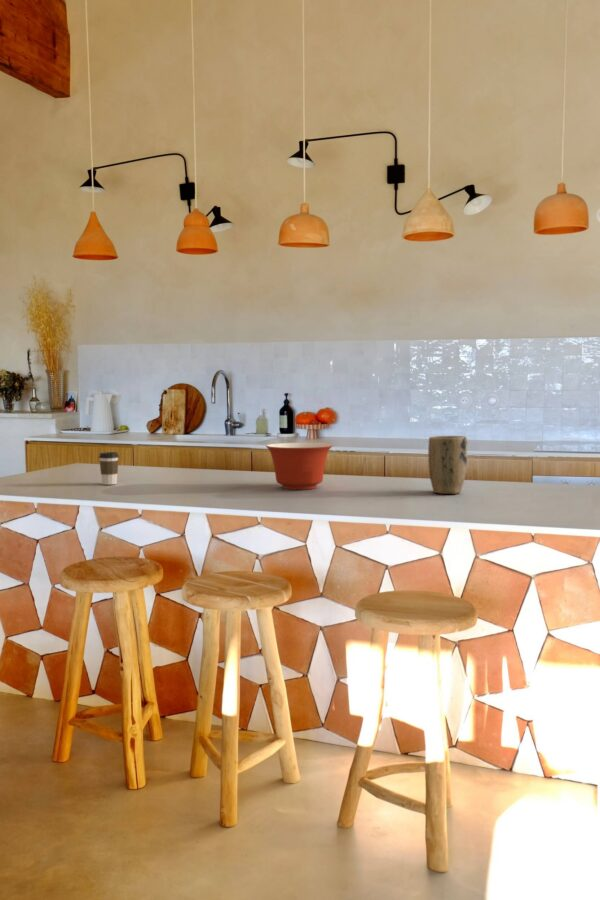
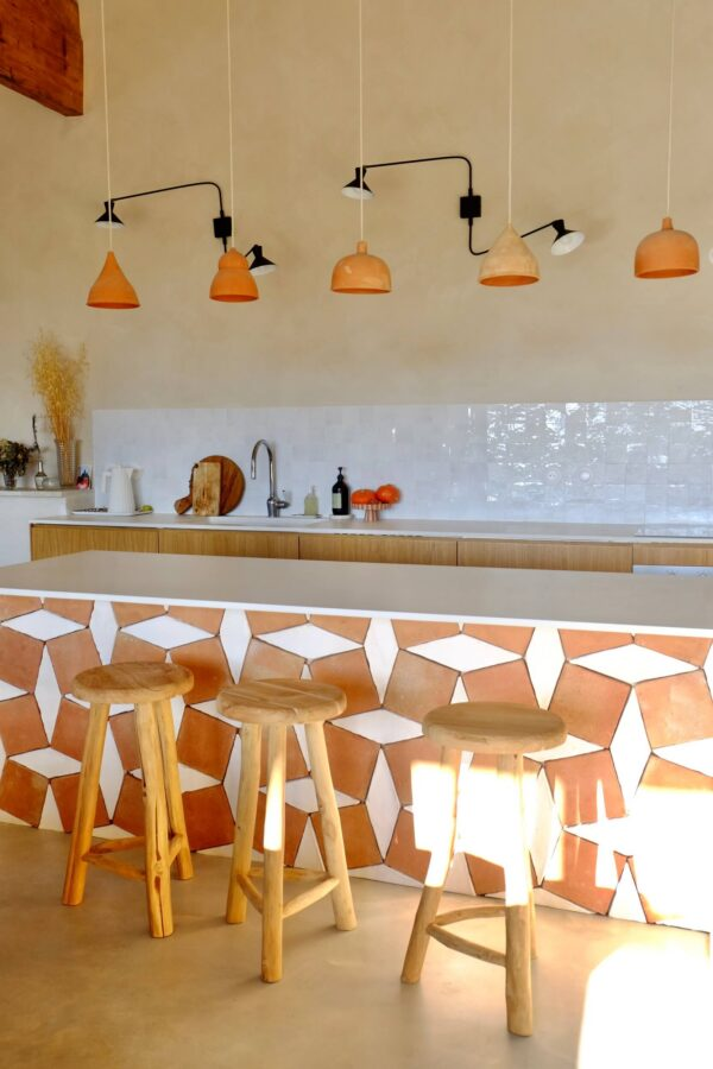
- mixing bowl [265,442,334,490]
- plant pot [427,435,468,495]
- coffee cup [98,451,120,486]
